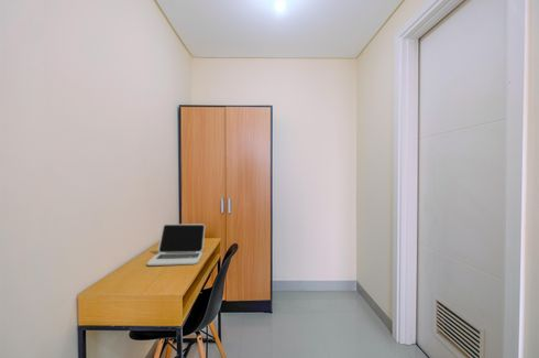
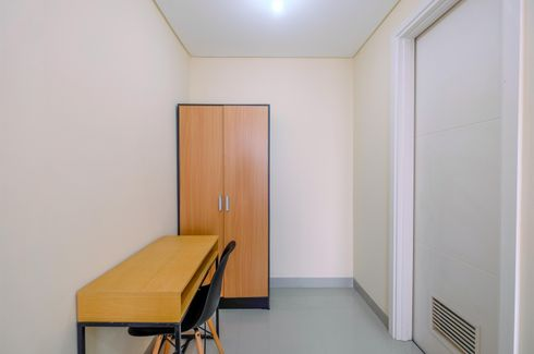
- laptop [146,223,207,267]
